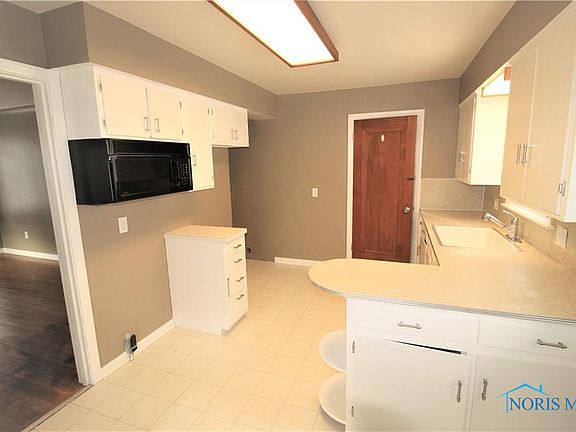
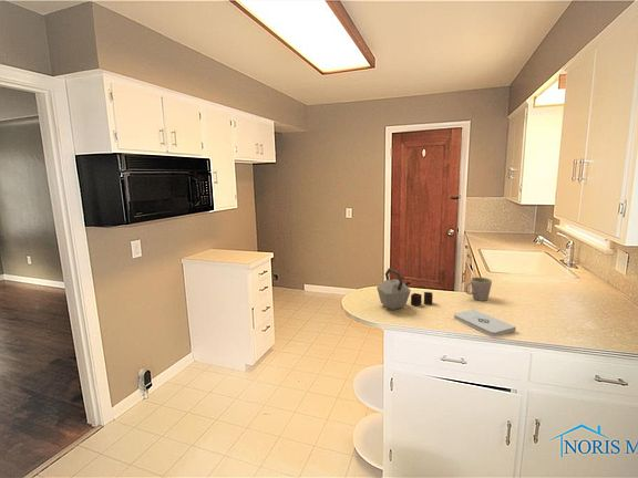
+ mug [464,277,493,302]
+ notepad [453,309,517,337]
+ kettle [375,268,434,311]
